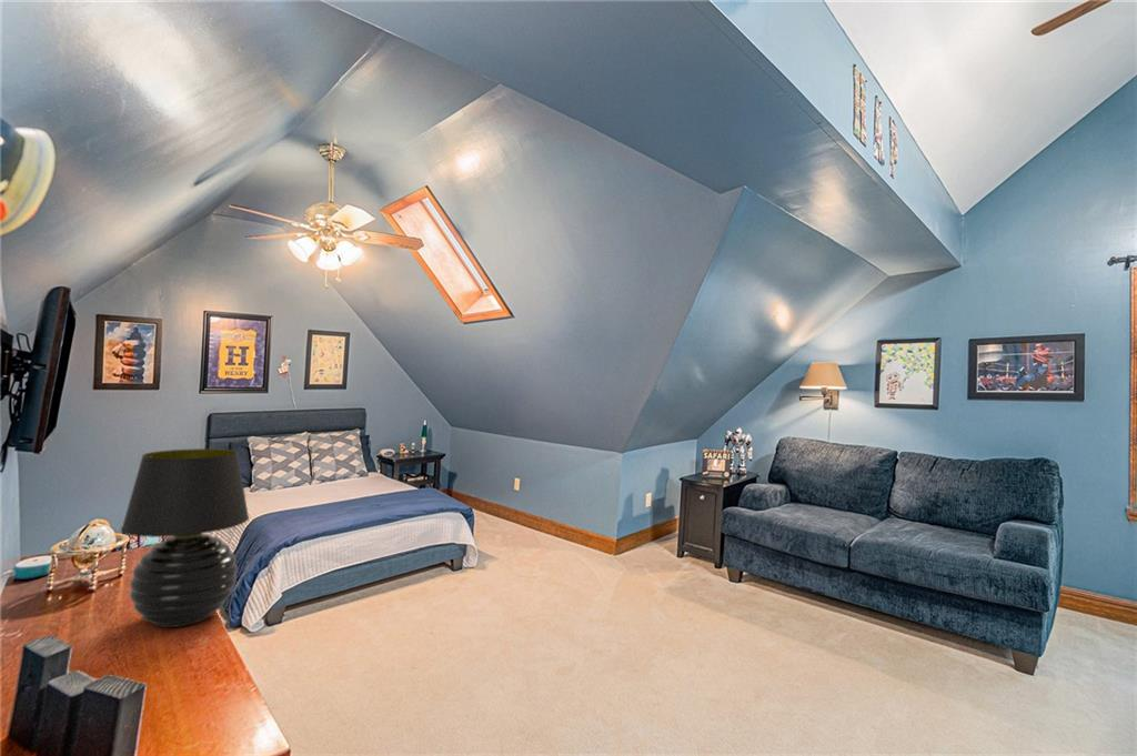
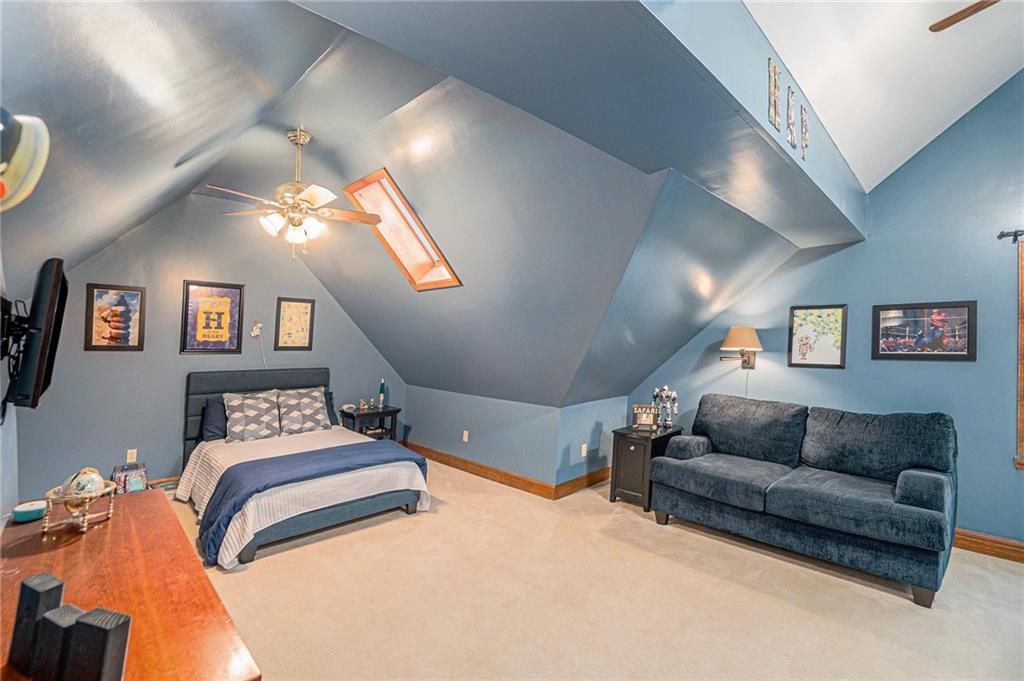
- table lamp [120,447,250,628]
